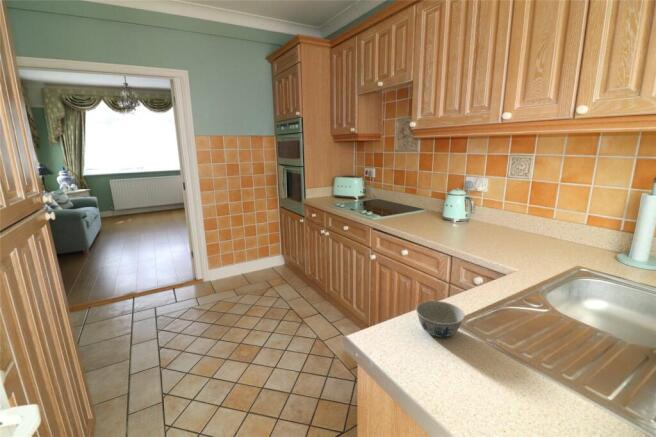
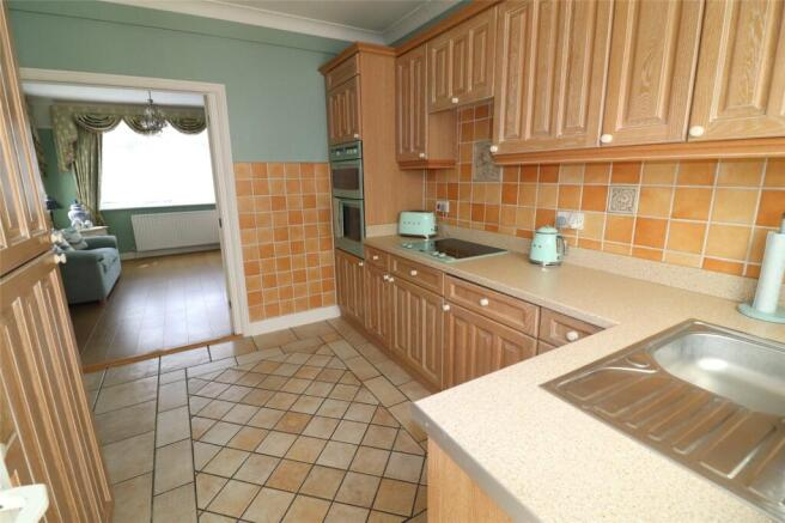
- bowl [415,300,466,338]
